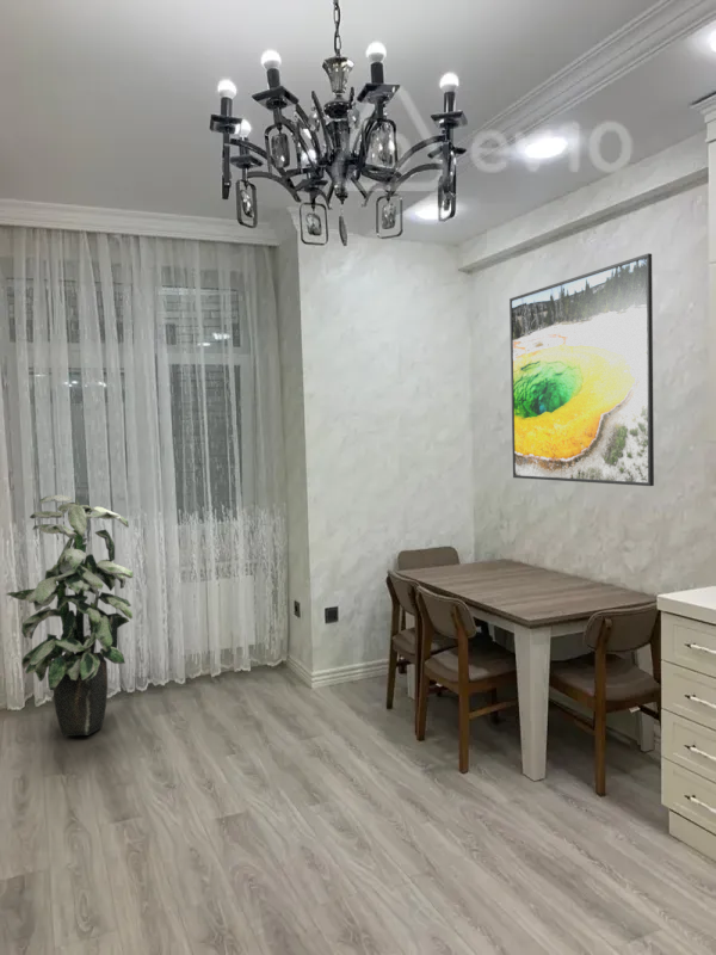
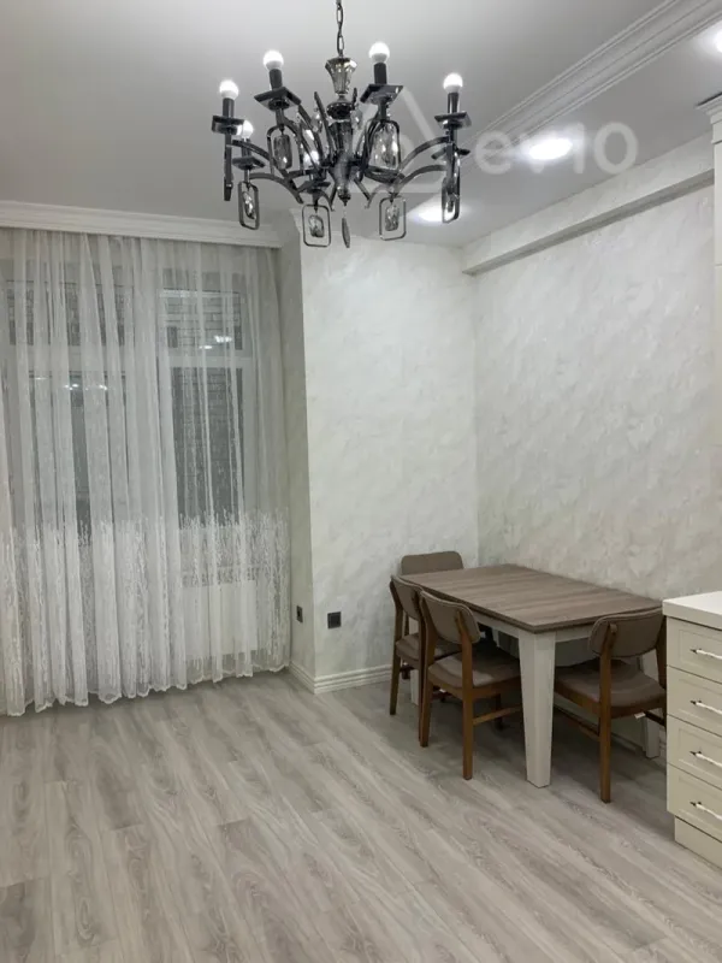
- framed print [508,252,655,487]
- indoor plant [6,494,135,737]
